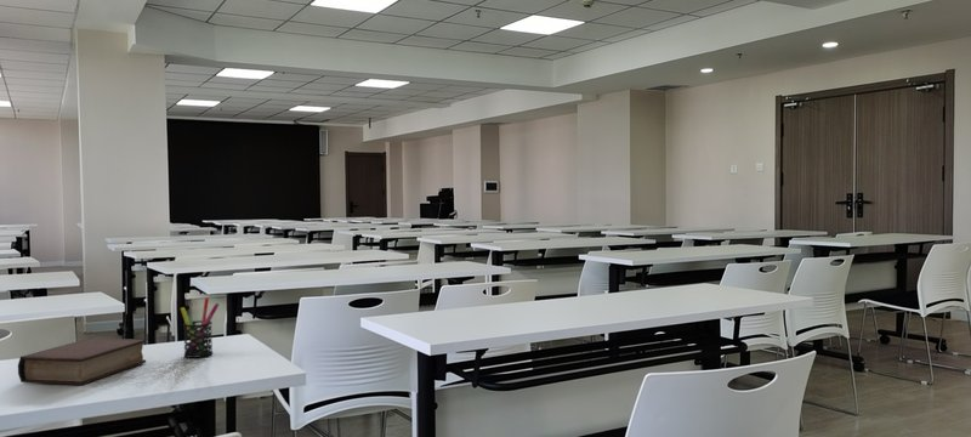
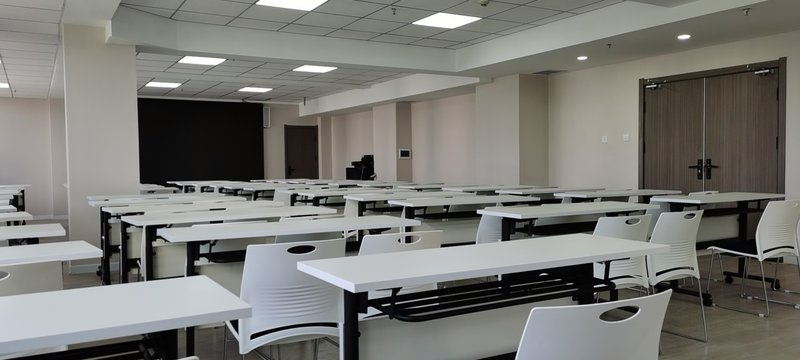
- book [17,337,147,386]
- pen holder [180,296,220,359]
